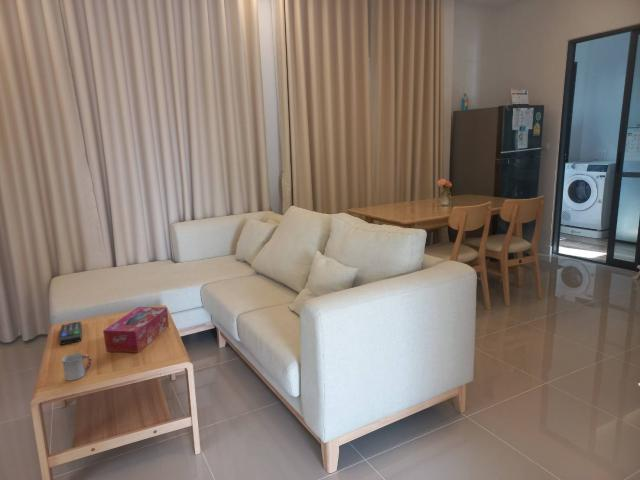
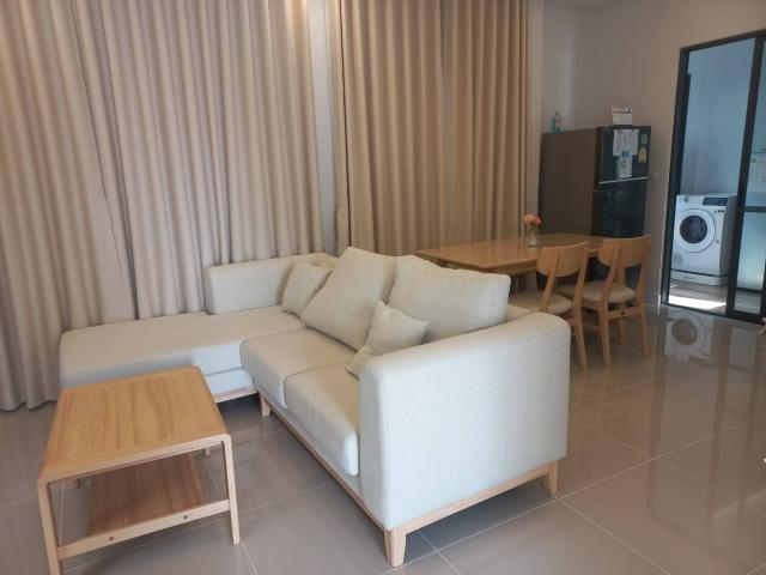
- remote control [58,321,83,346]
- tissue box [102,306,170,354]
- cup [61,352,92,382]
